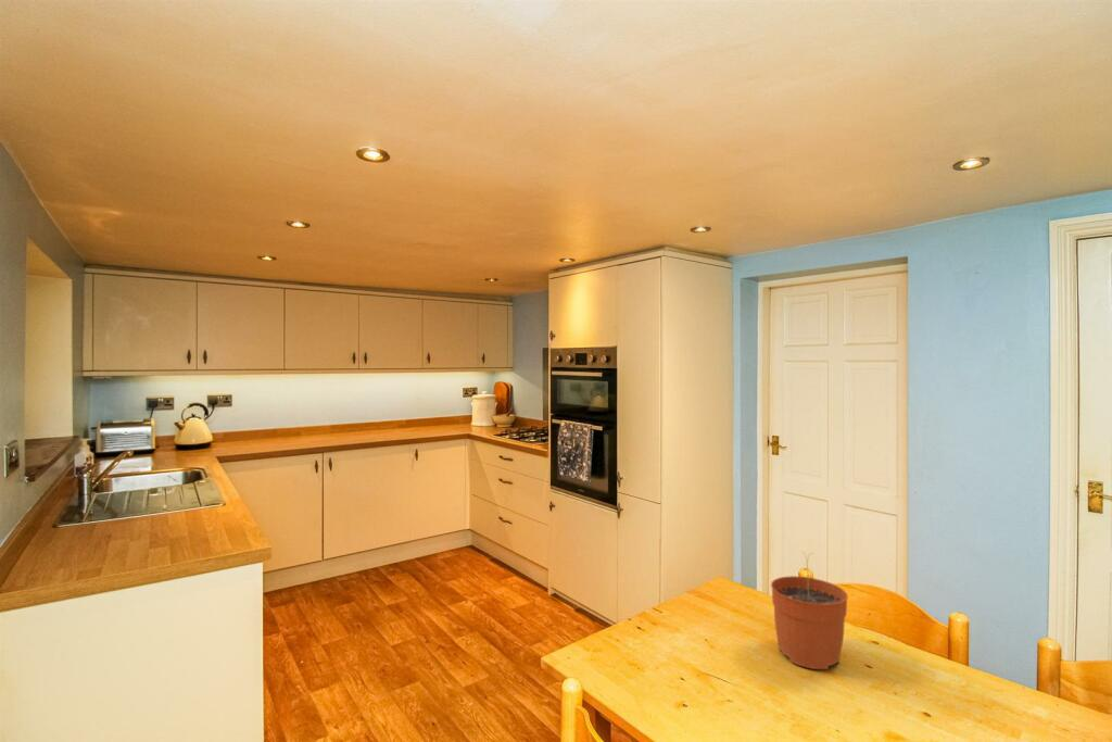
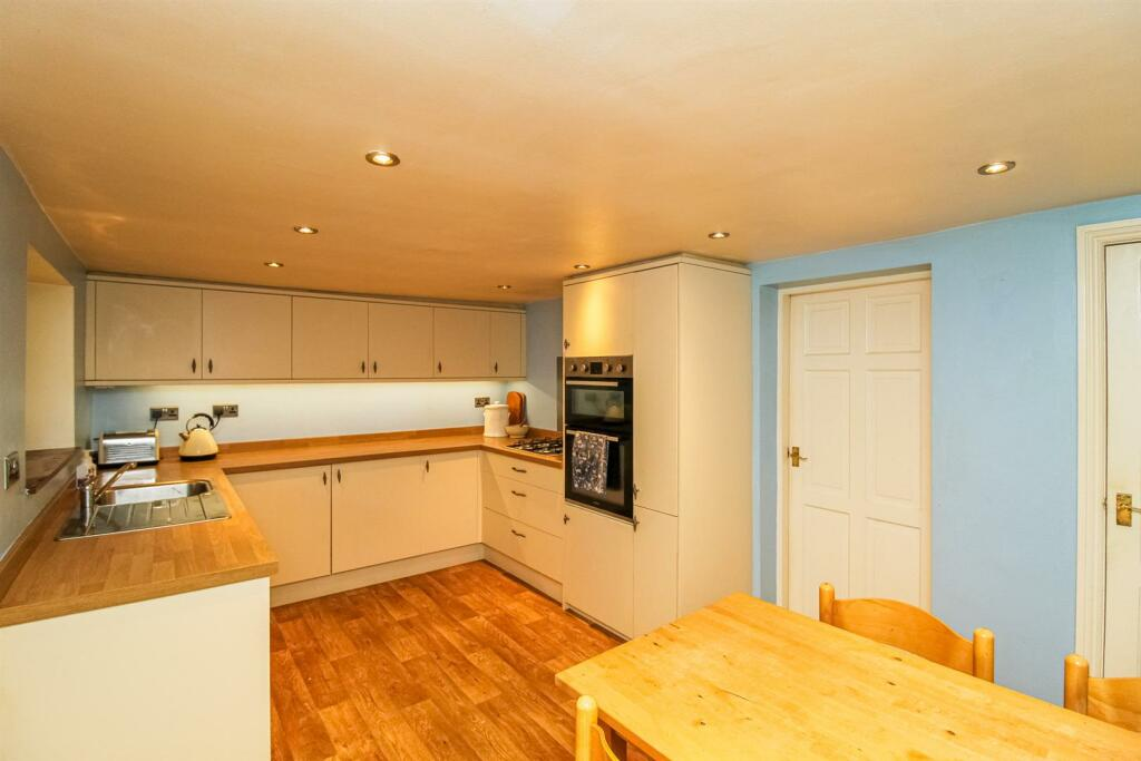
- plant pot [770,552,849,670]
